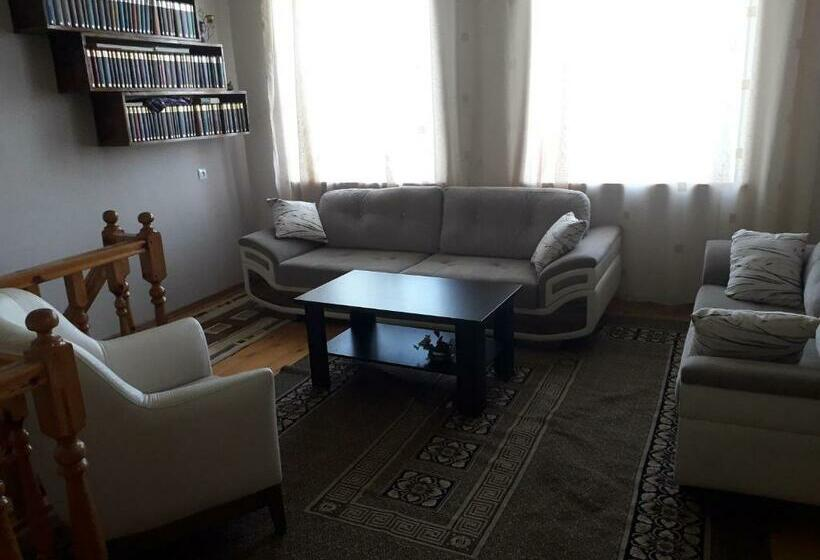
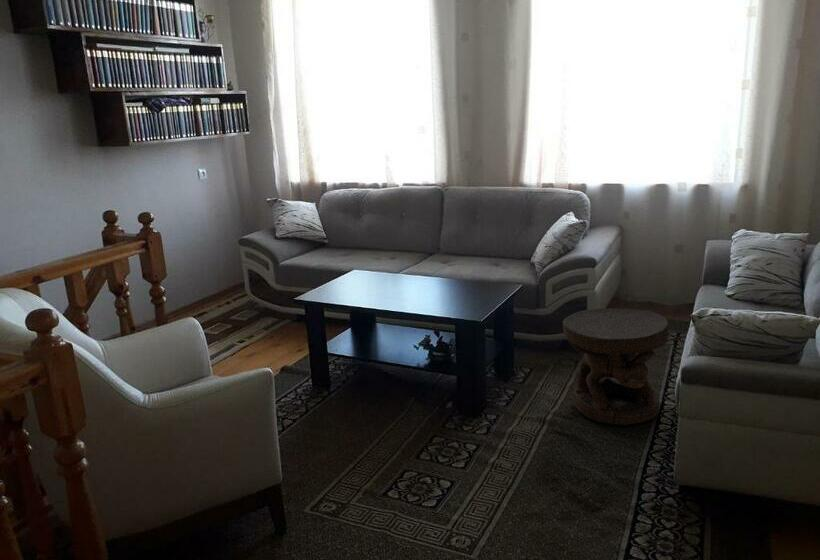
+ side table [562,307,669,426]
